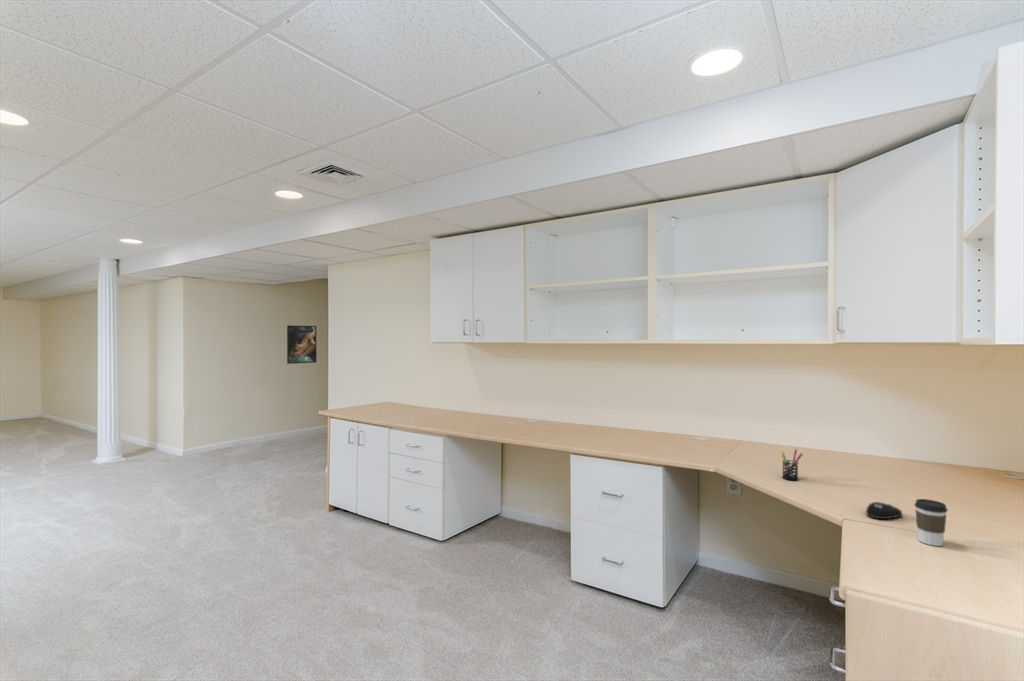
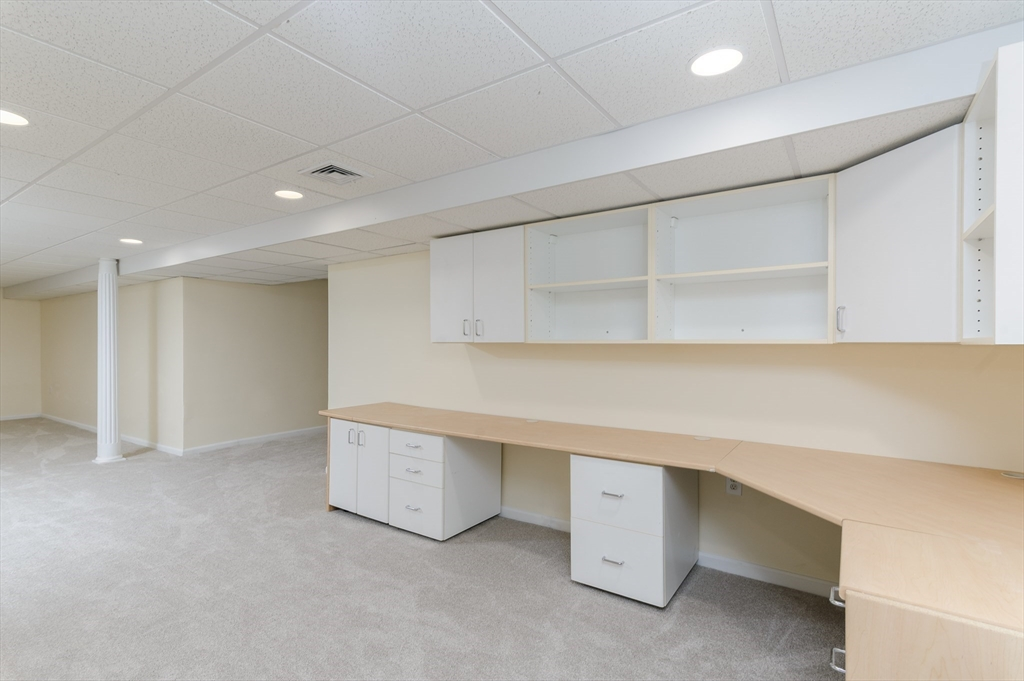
- computer mouse [865,501,903,520]
- coffee cup [914,498,948,547]
- pen holder [780,448,804,481]
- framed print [286,324,317,365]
